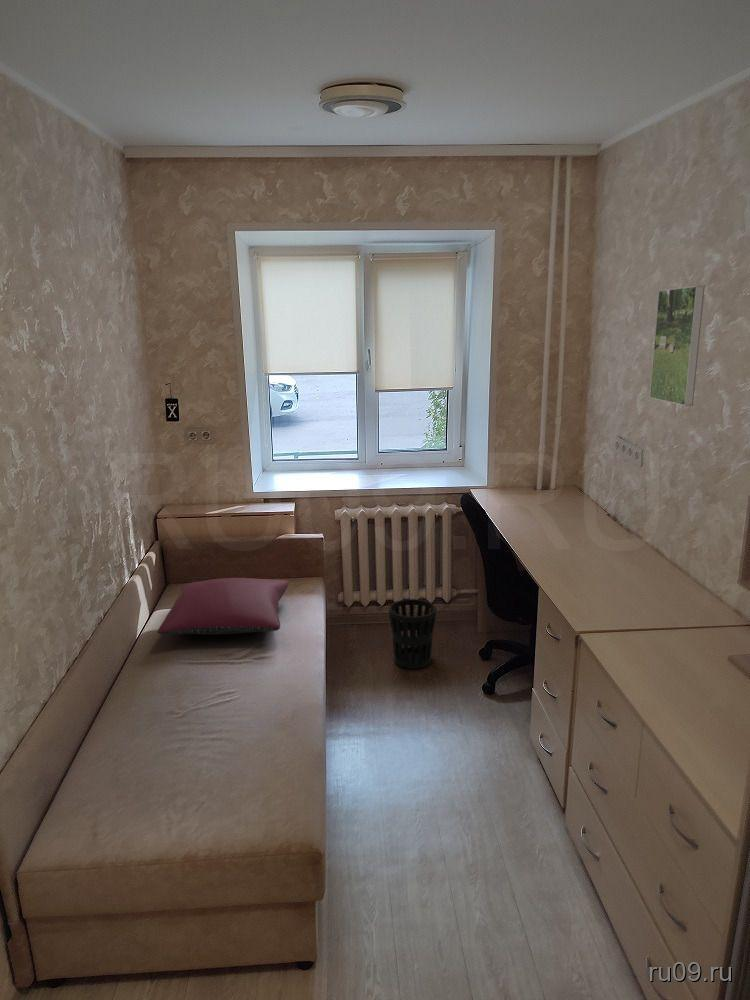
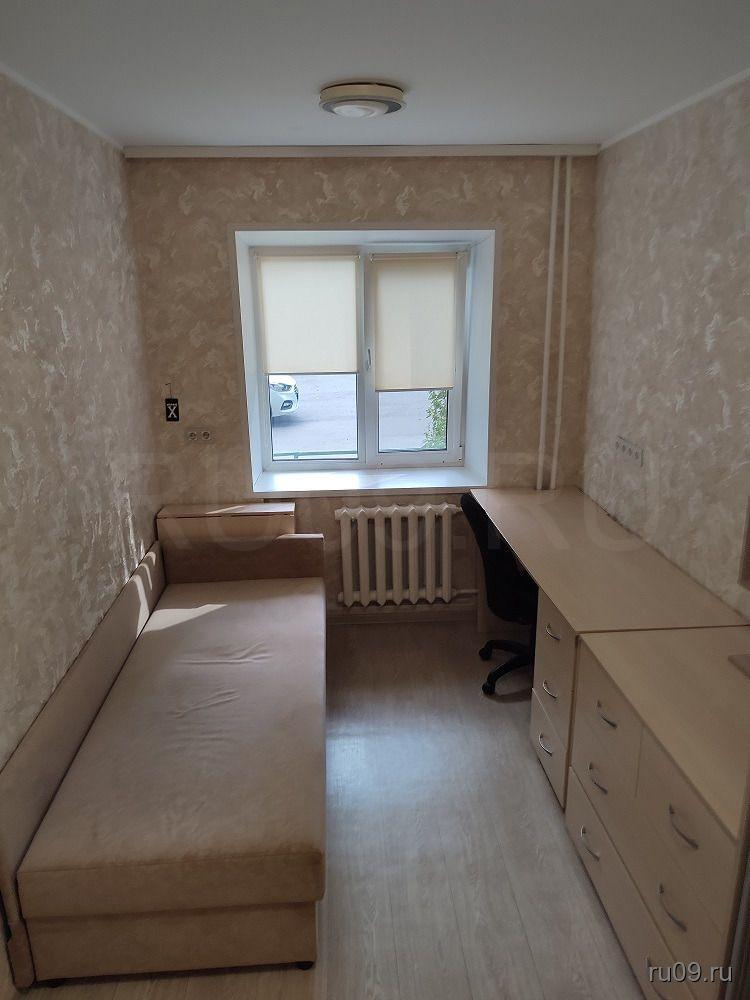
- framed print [649,285,706,407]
- pillow [156,577,289,636]
- wastebasket [388,598,438,670]
